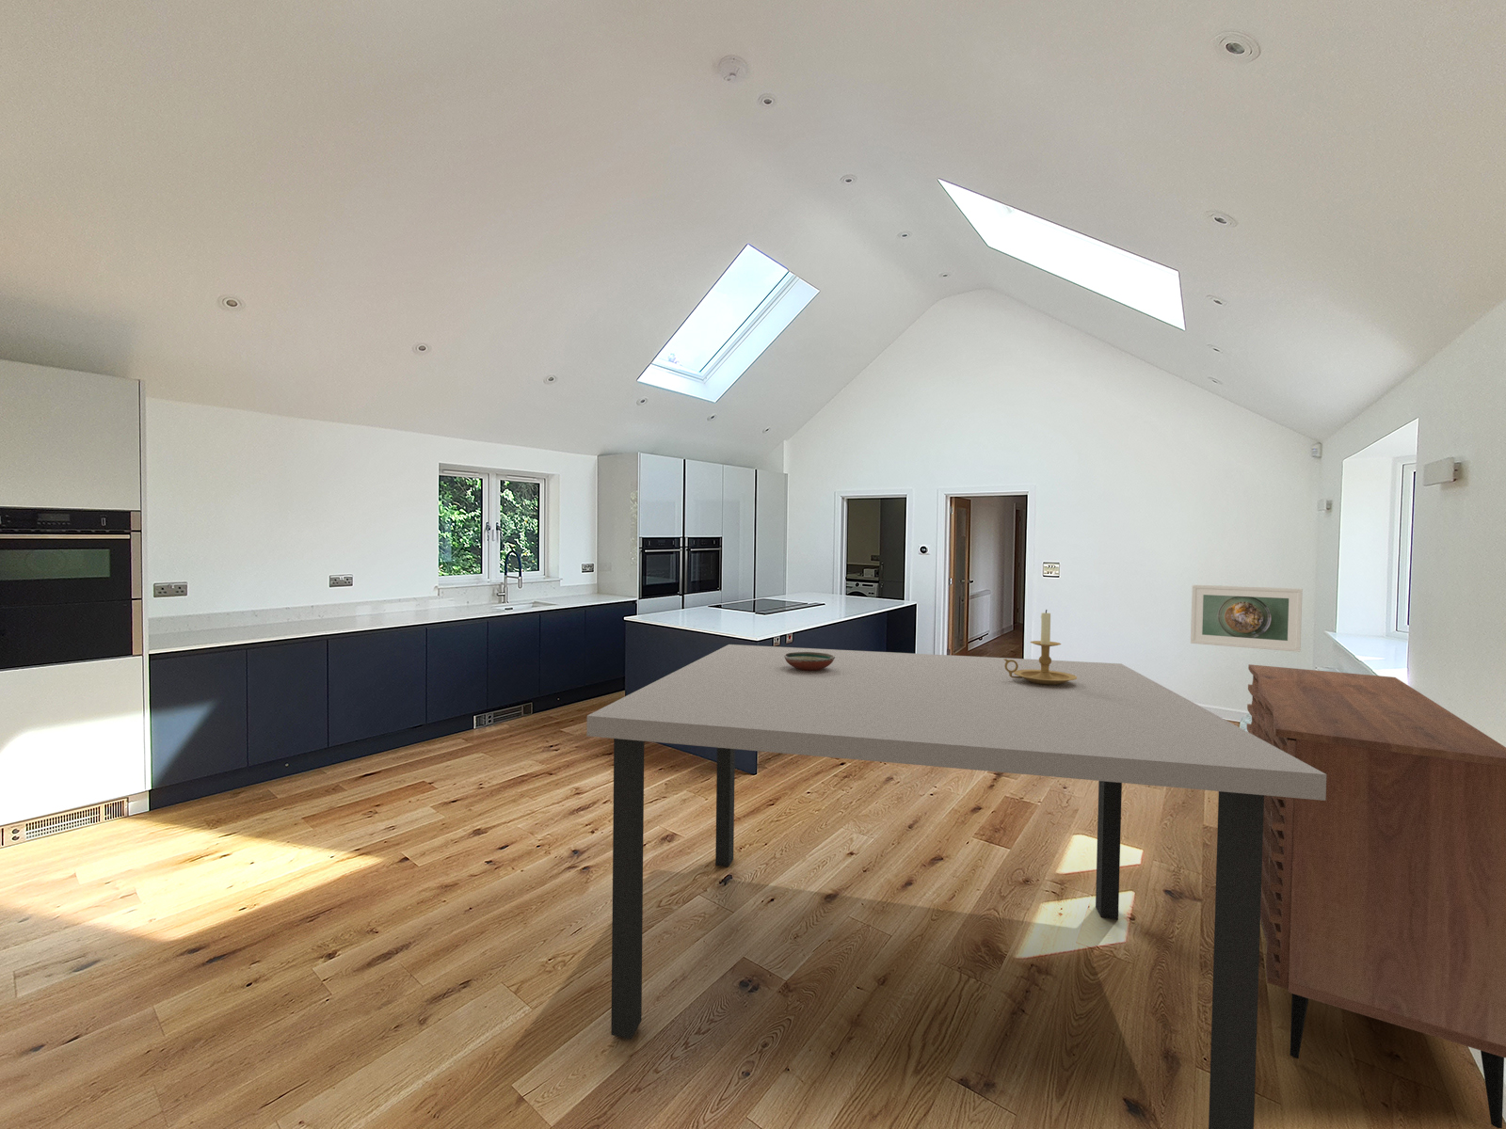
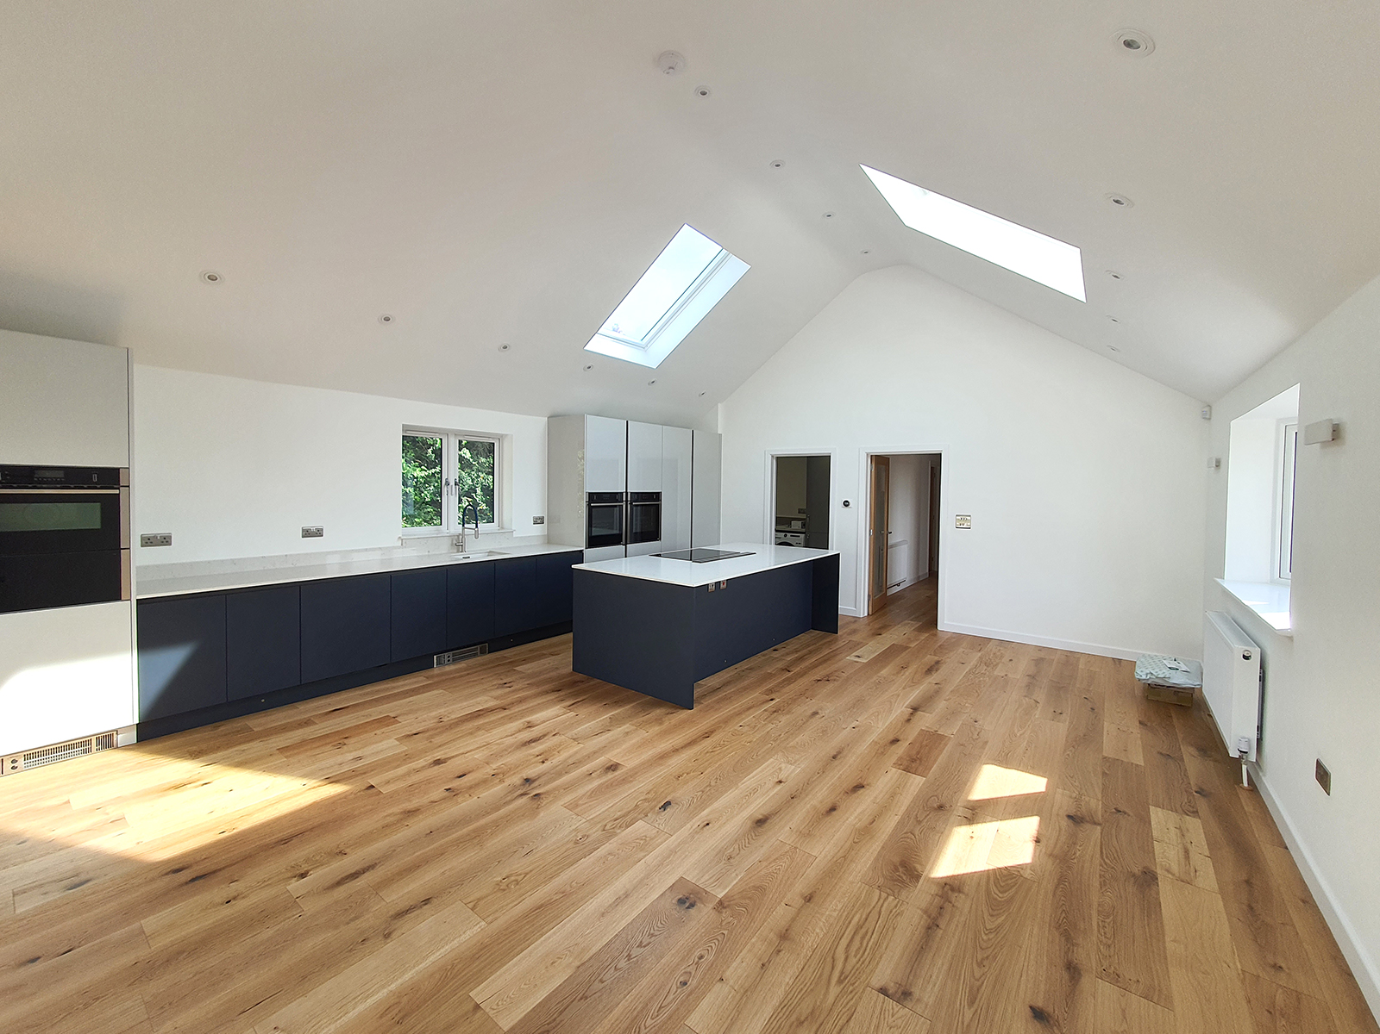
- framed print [1189,585,1303,653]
- sideboard [1246,663,1506,1129]
- decorative bowl [784,652,835,671]
- dining table [587,644,1326,1129]
- candle holder [1004,608,1077,685]
